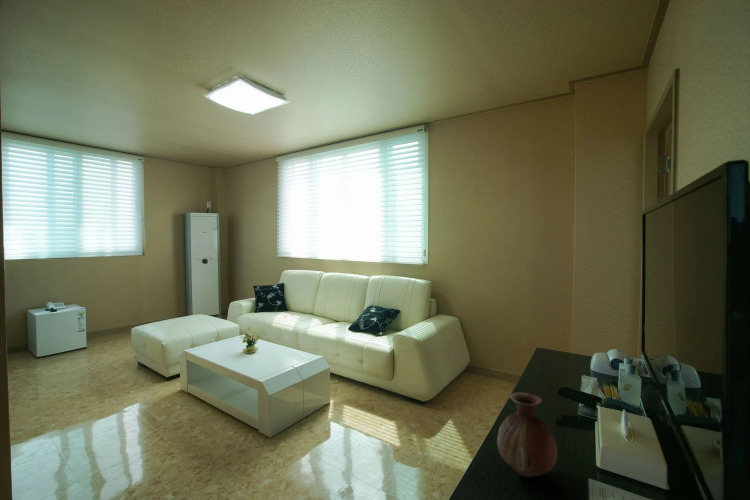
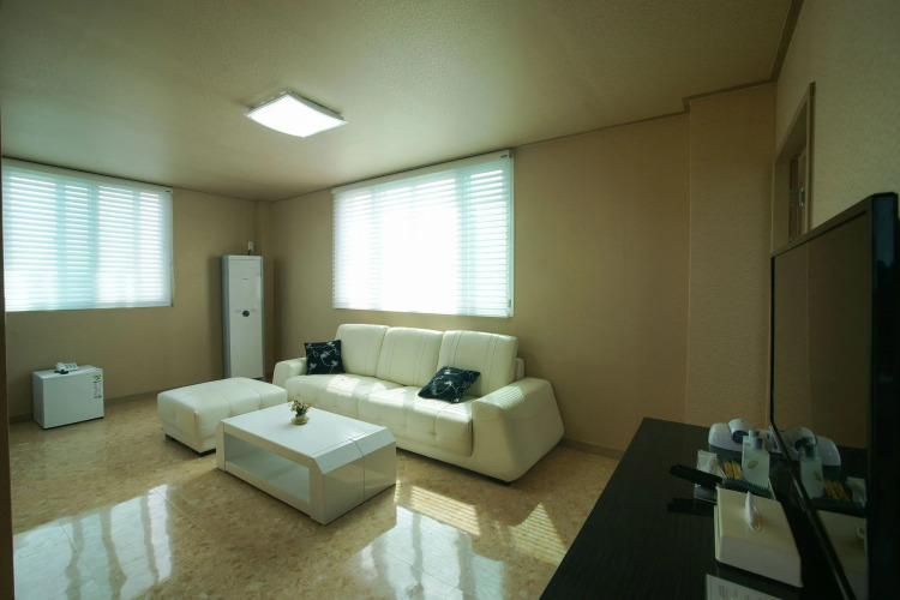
- vase [496,391,558,478]
